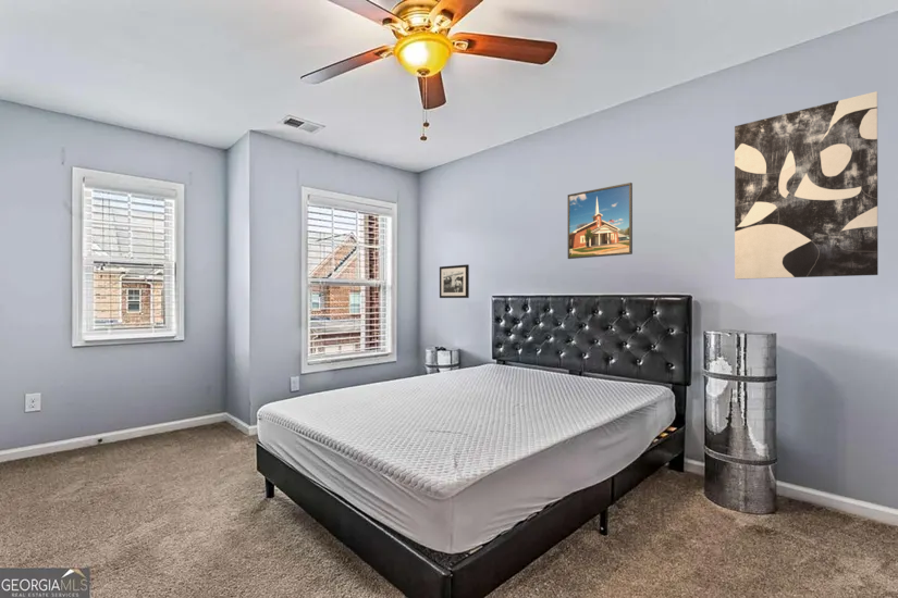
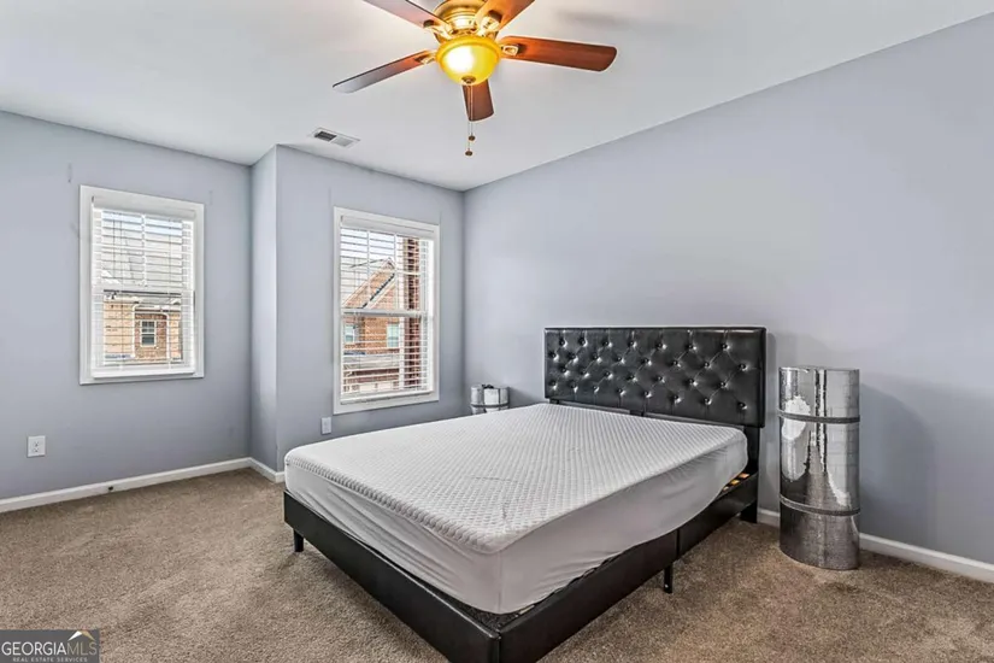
- picture frame [439,263,470,299]
- wall art [734,90,879,281]
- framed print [567,182,633,260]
